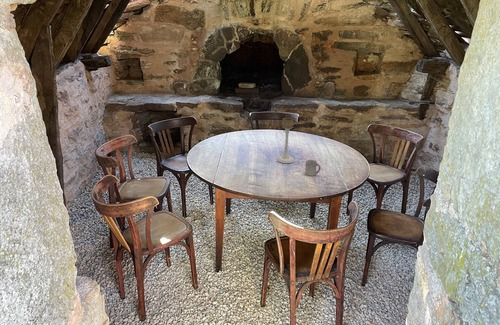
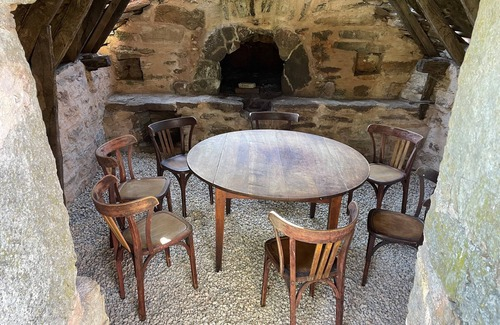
- candle holder [276,116,295,164]
- cup [304,159,322,177]
